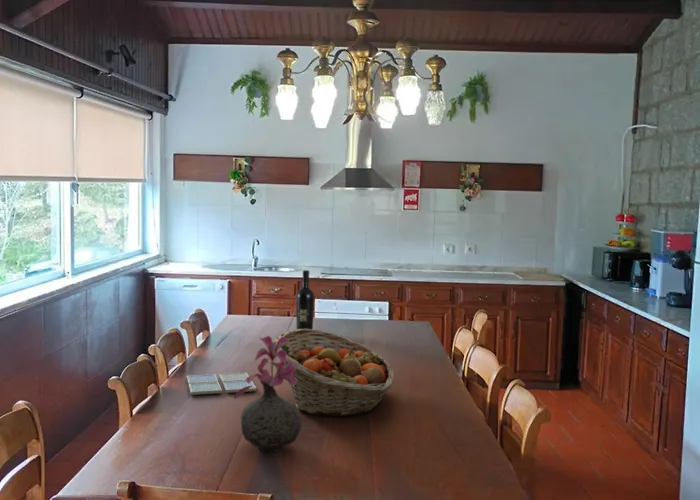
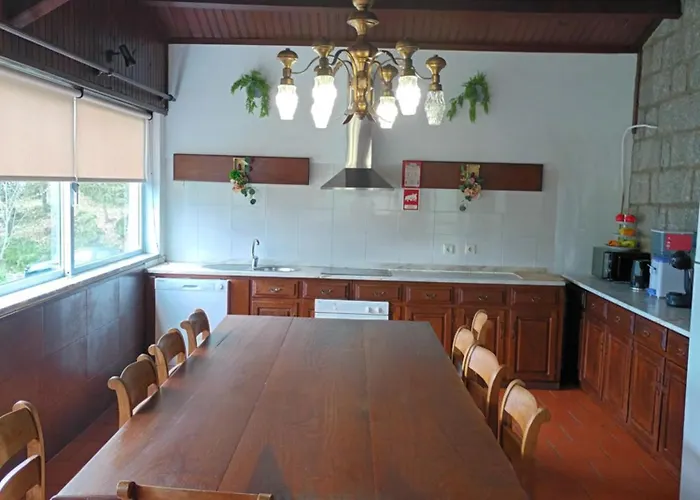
- vase [234,335,303,453]
- wine bottle [295,269,315,330]
- fruit basket [273,329,396,417]
- drink coaster [186,371,257,396]
